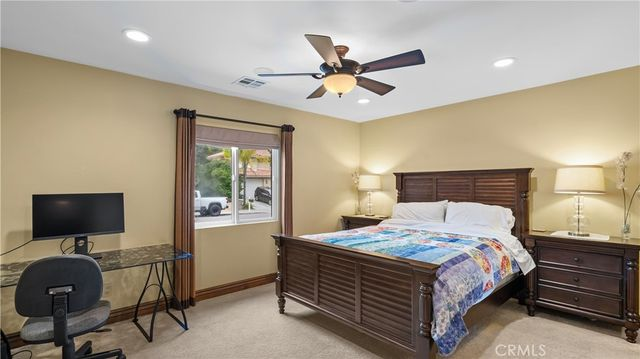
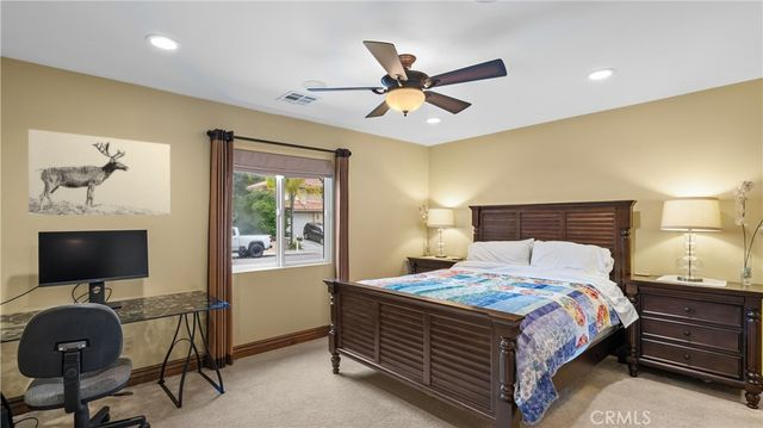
+ wall art [27,128,172,216]
